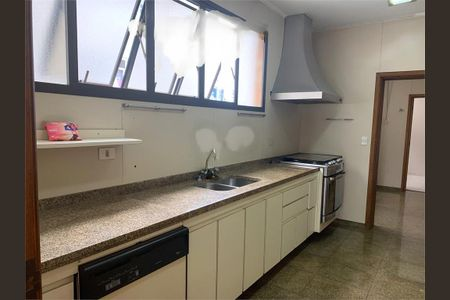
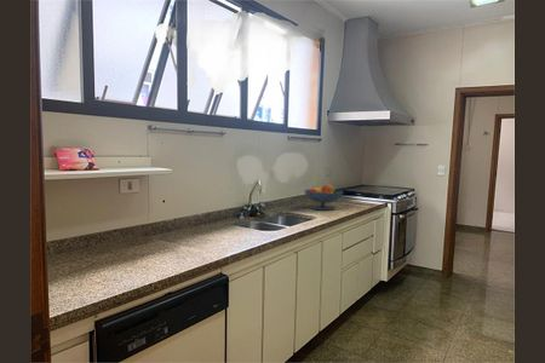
+ fruit bowl [303,183,344,212]
